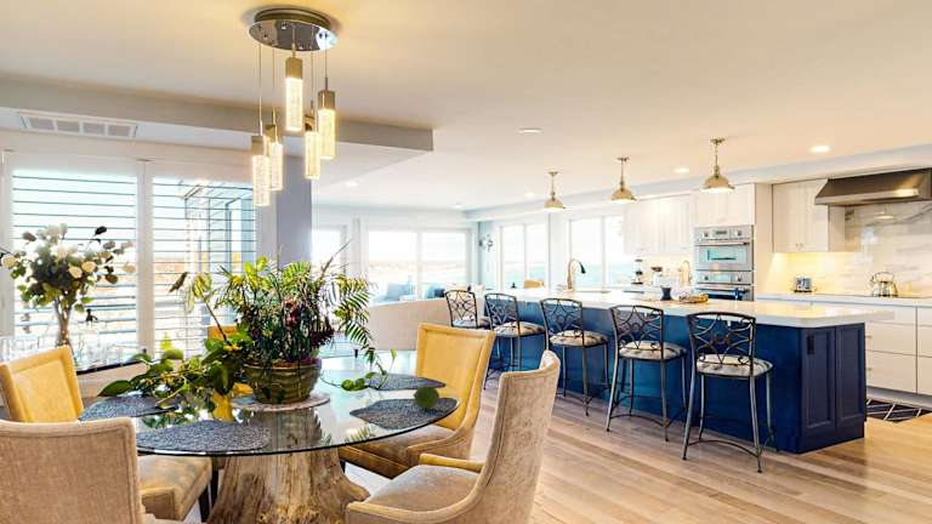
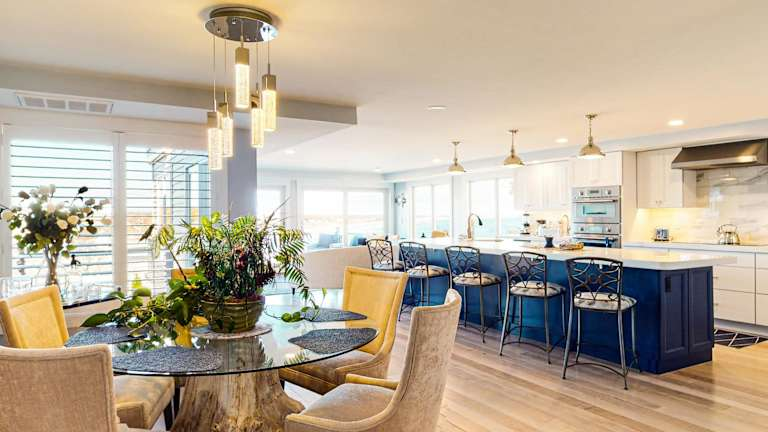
- fruit [413,385,441,410]
